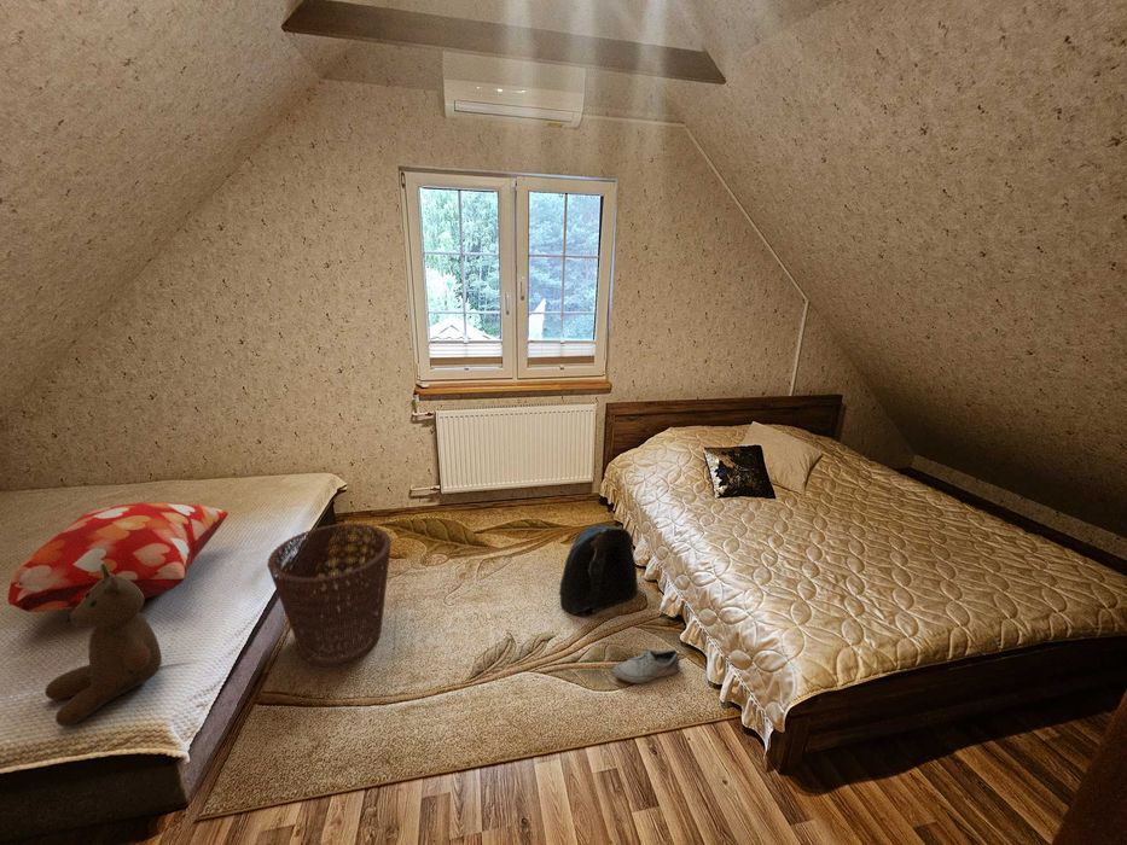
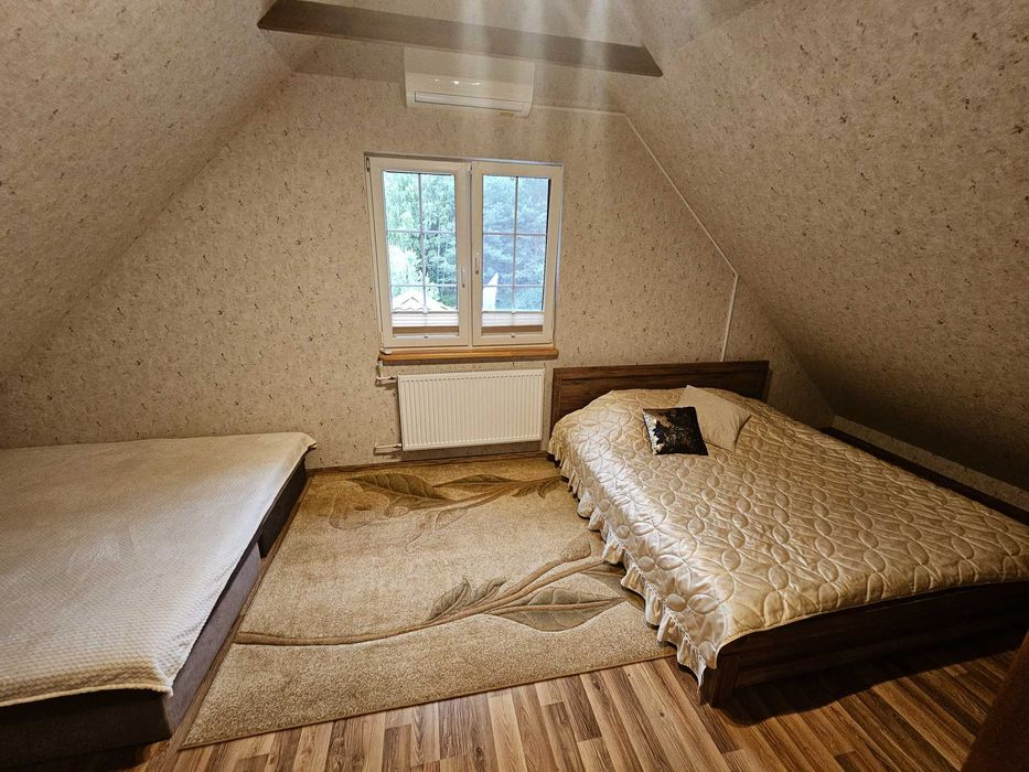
- basket [266,523,393,668]
- teddy bear [43,564,163,728]
- decorative pillow [7,502,230,613]
- shoe [611,648,681,684]
- backpack [558,523,639,617]
